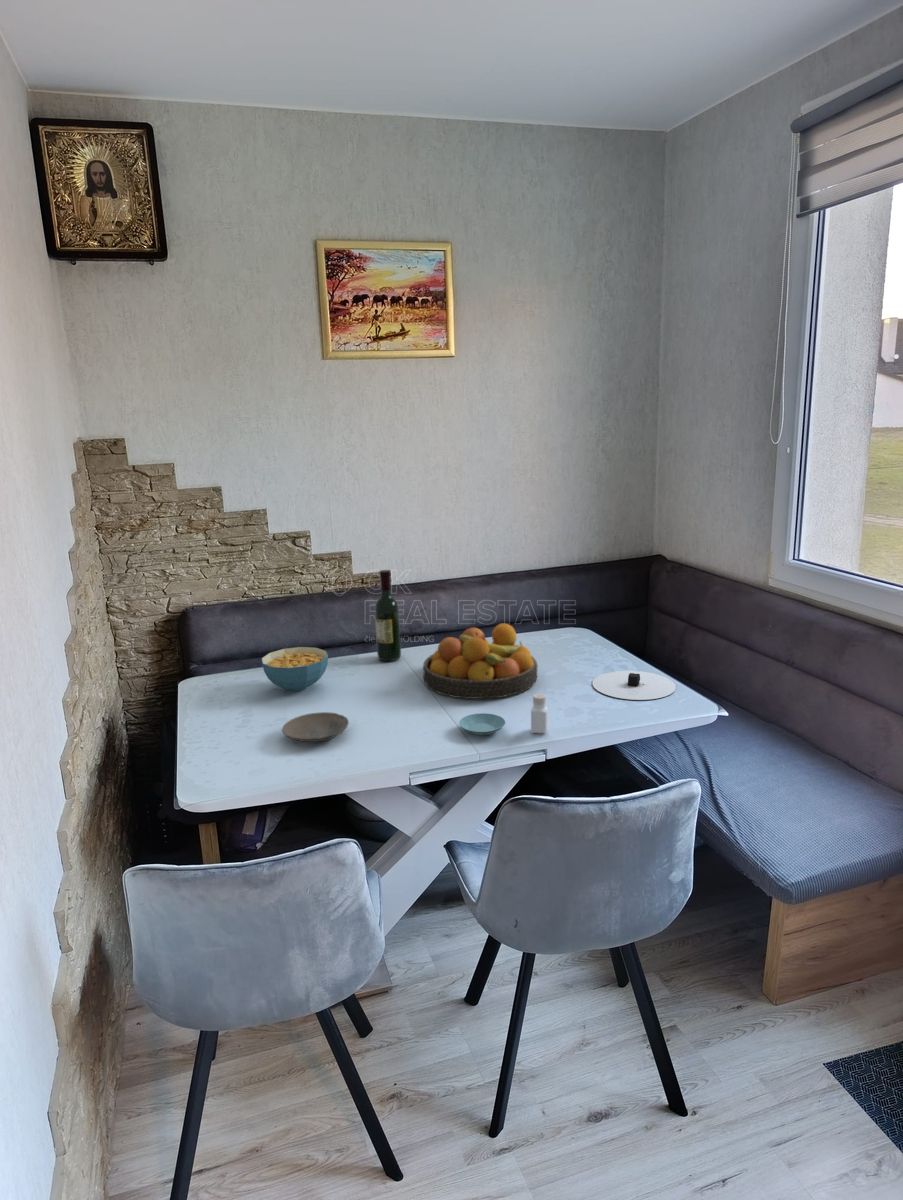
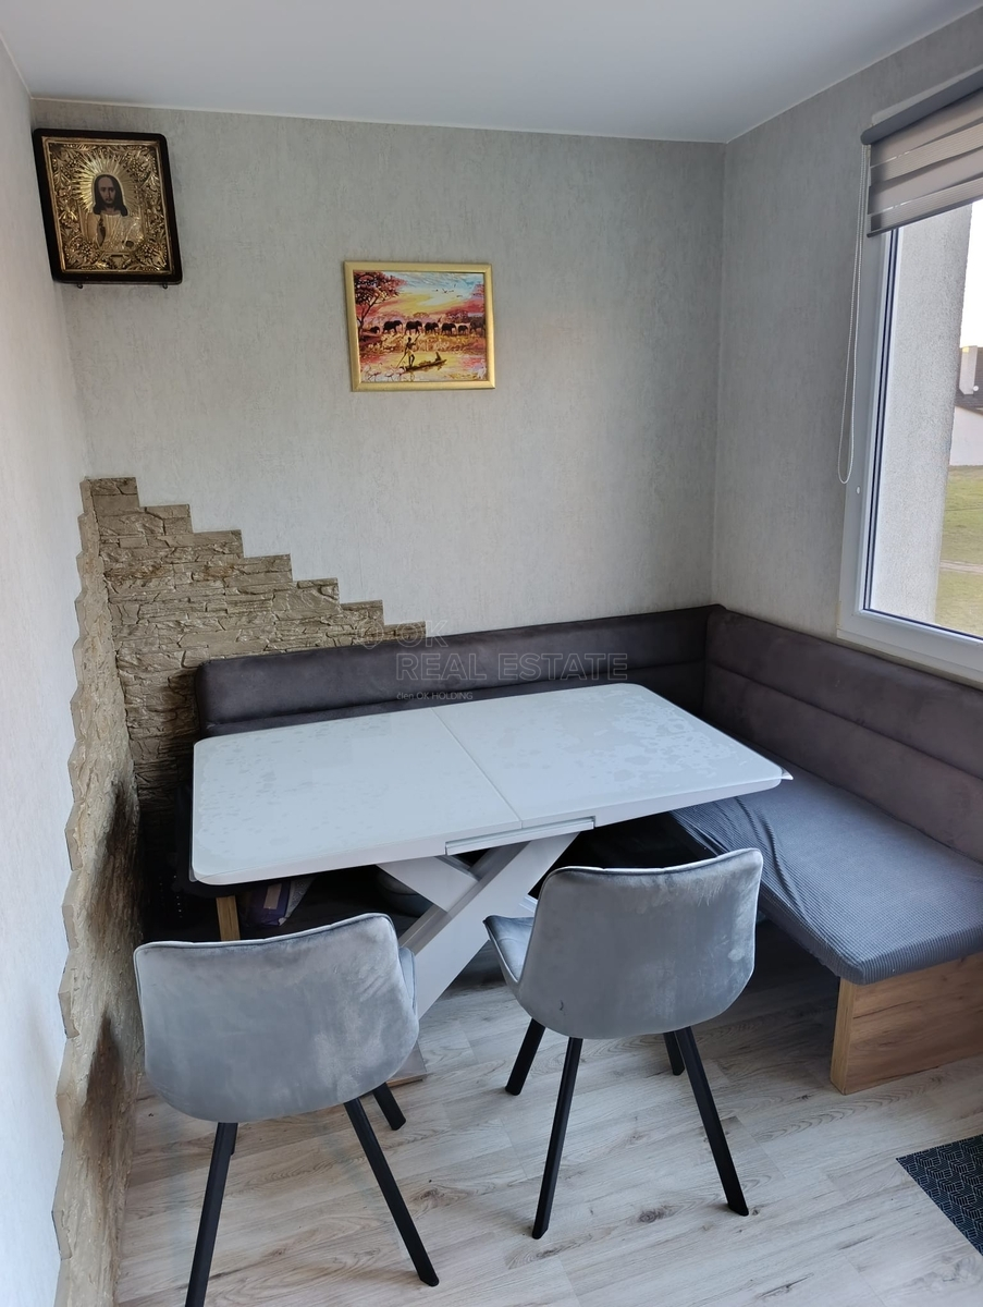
- fruit bowl [422,623,539,700]
- saucer [458,712,506,736]
- pepper shaker [530,693,549,734]
- plate [281,711,350,743]
- plate [592,670,677,701]
- cereal bowl [261,646,329,692]
- wine bottle [374,569,402,662]
